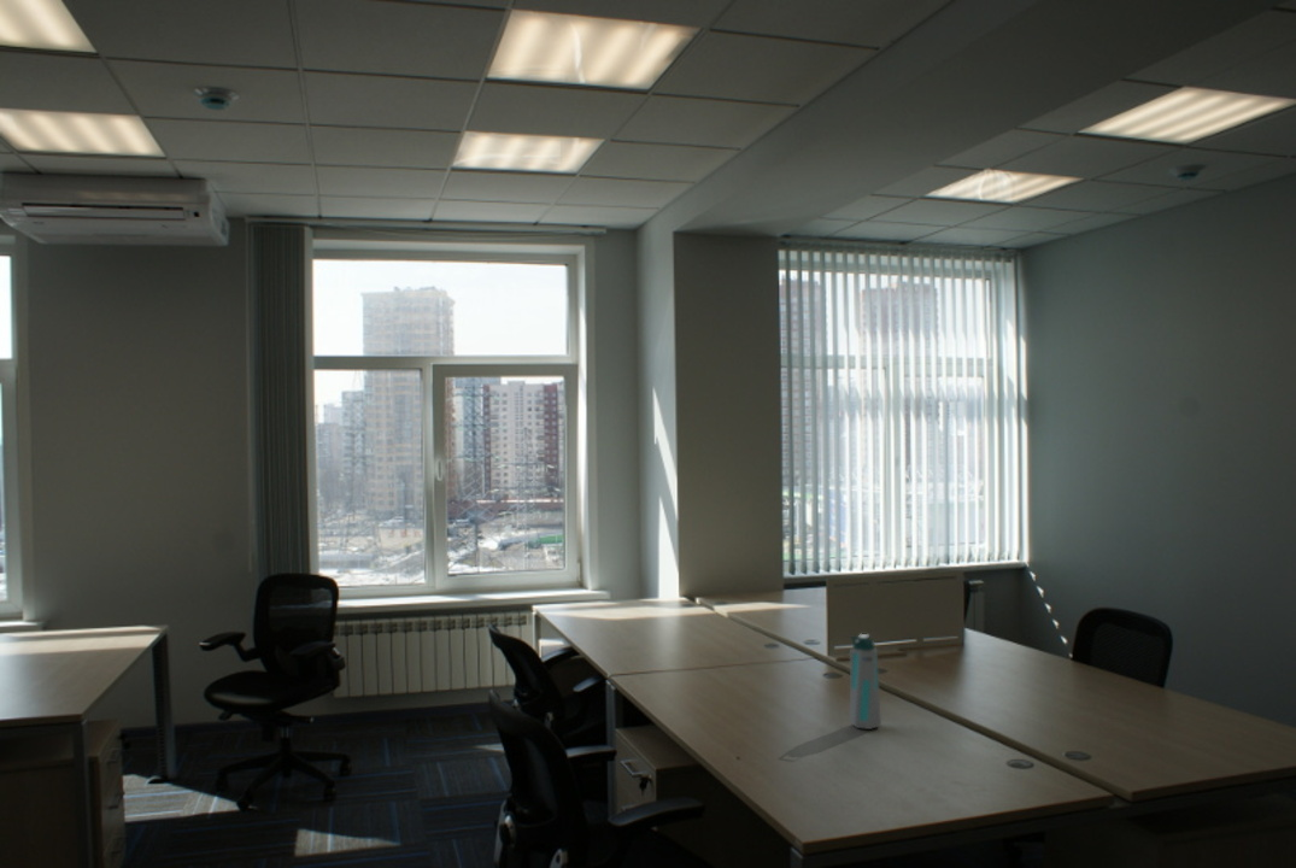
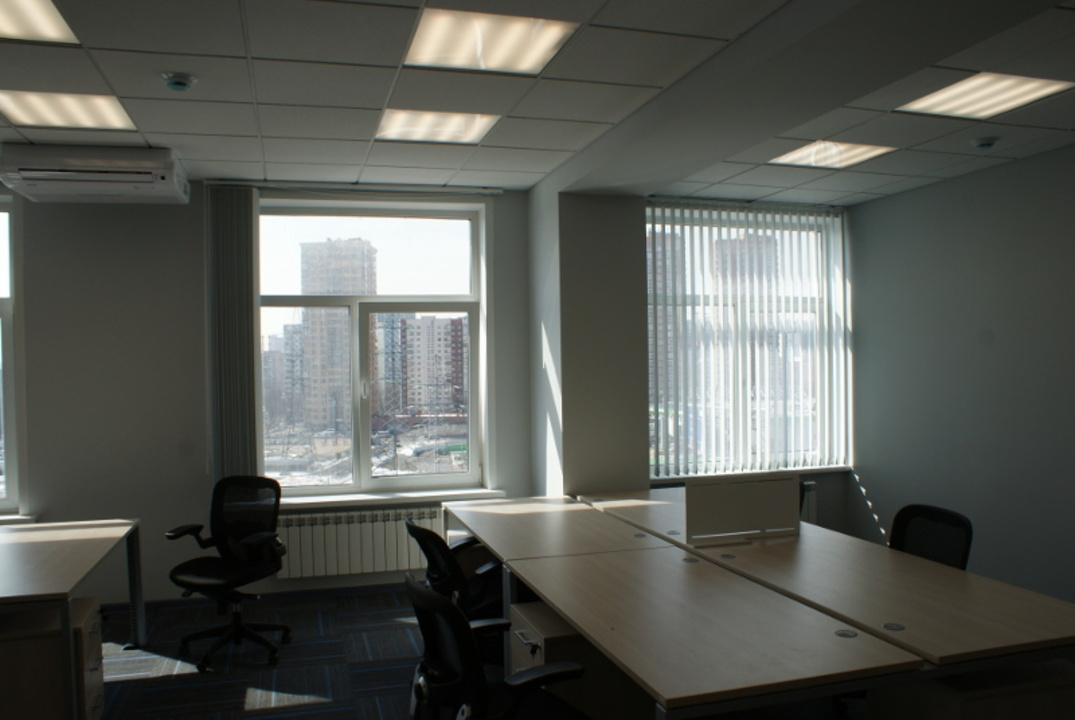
- water bottle [849,633,882,731]
